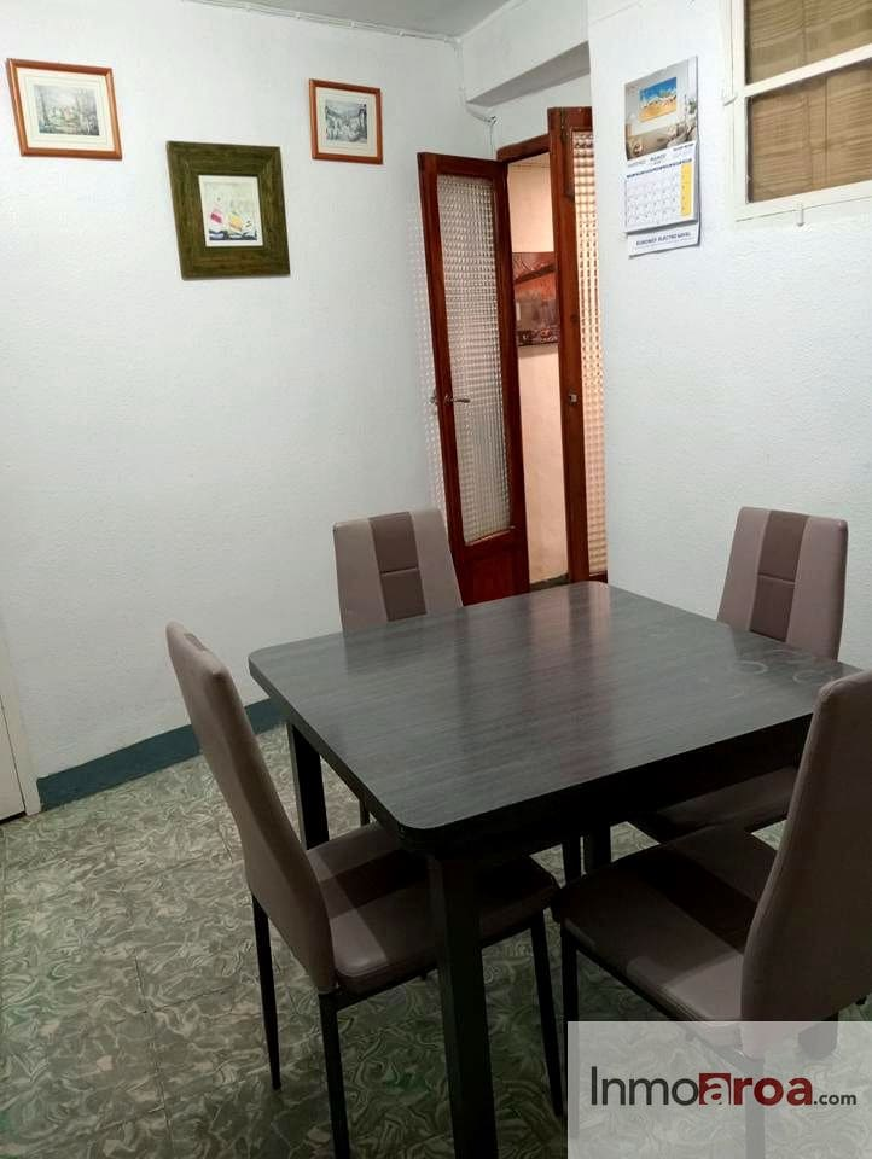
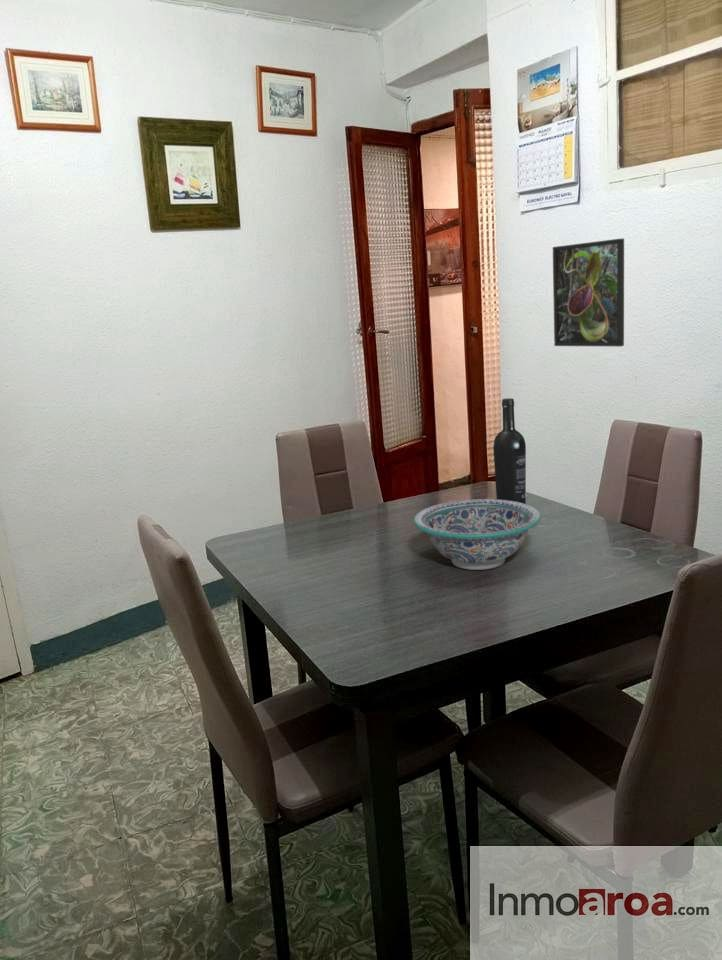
+ wine bottle [492,397,527,504]
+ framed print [552,237,625,348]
+ decorative bowl [413,498,542,571]
